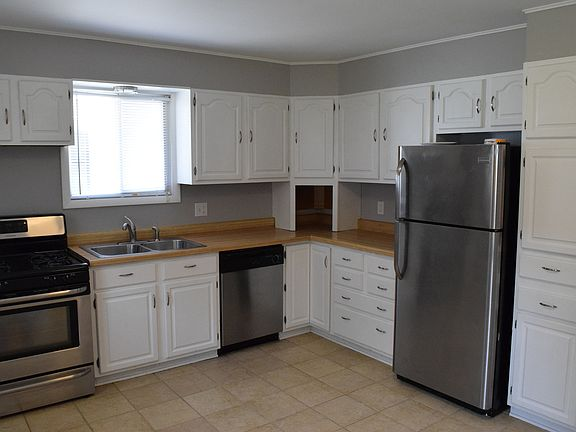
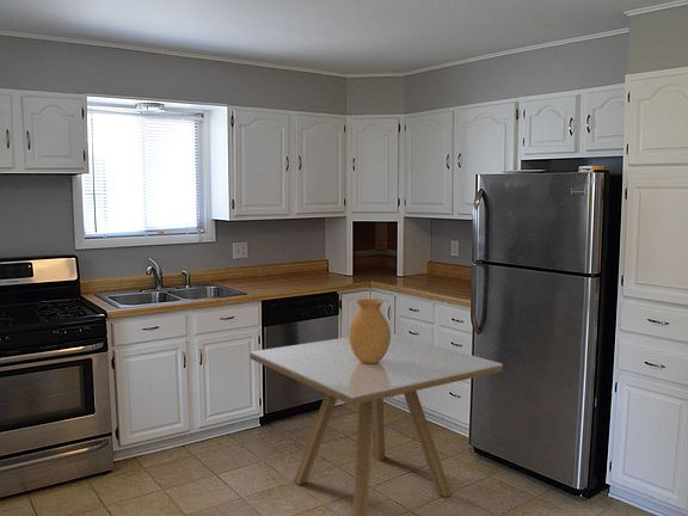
+ vase [348,297,392,363]
+ dining table [250,332,503,516]
